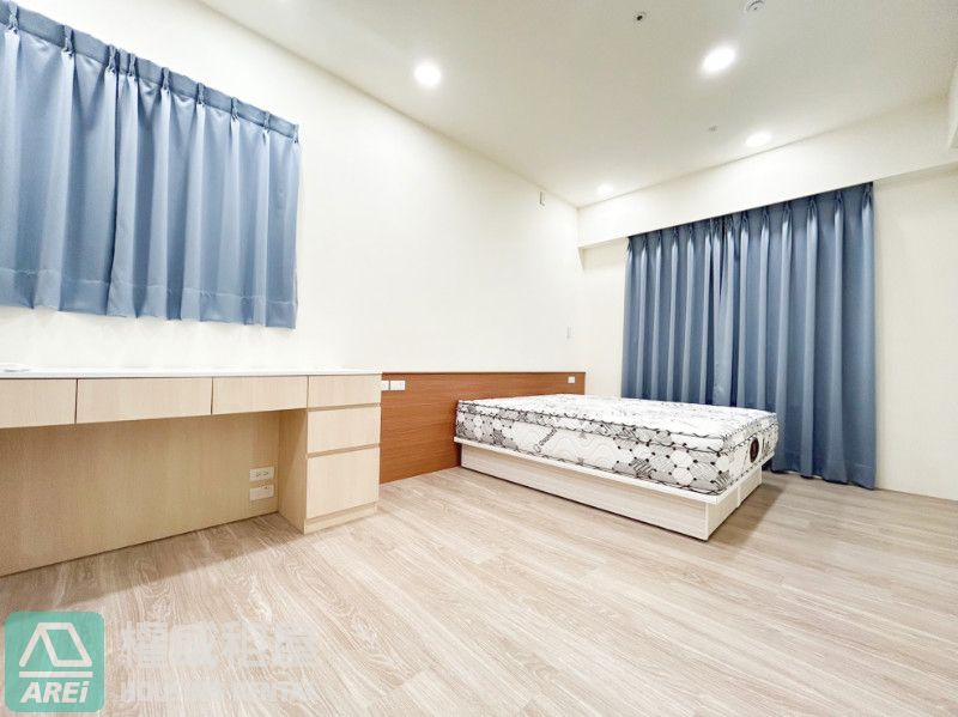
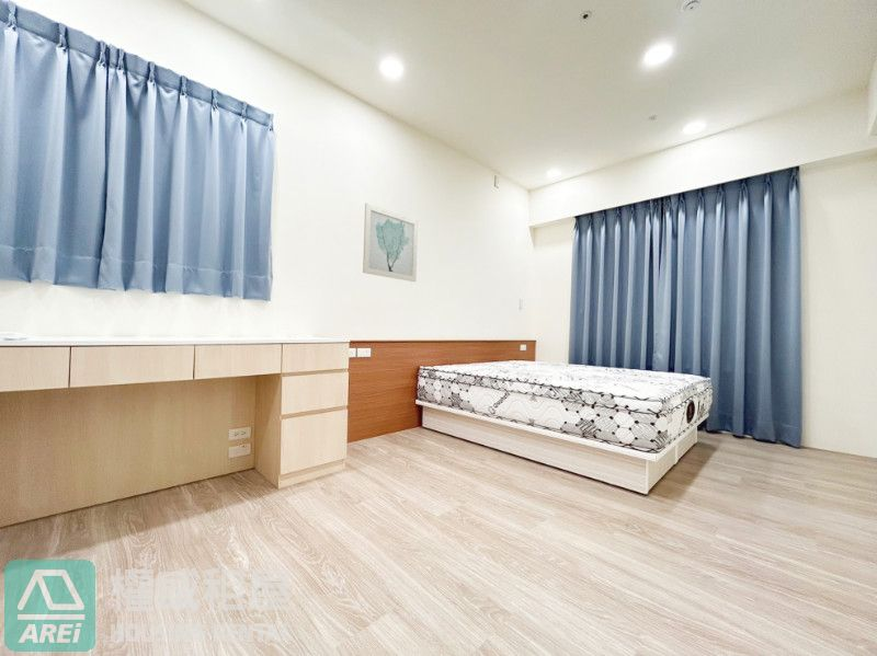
+ wall art [362,203,419,283]
